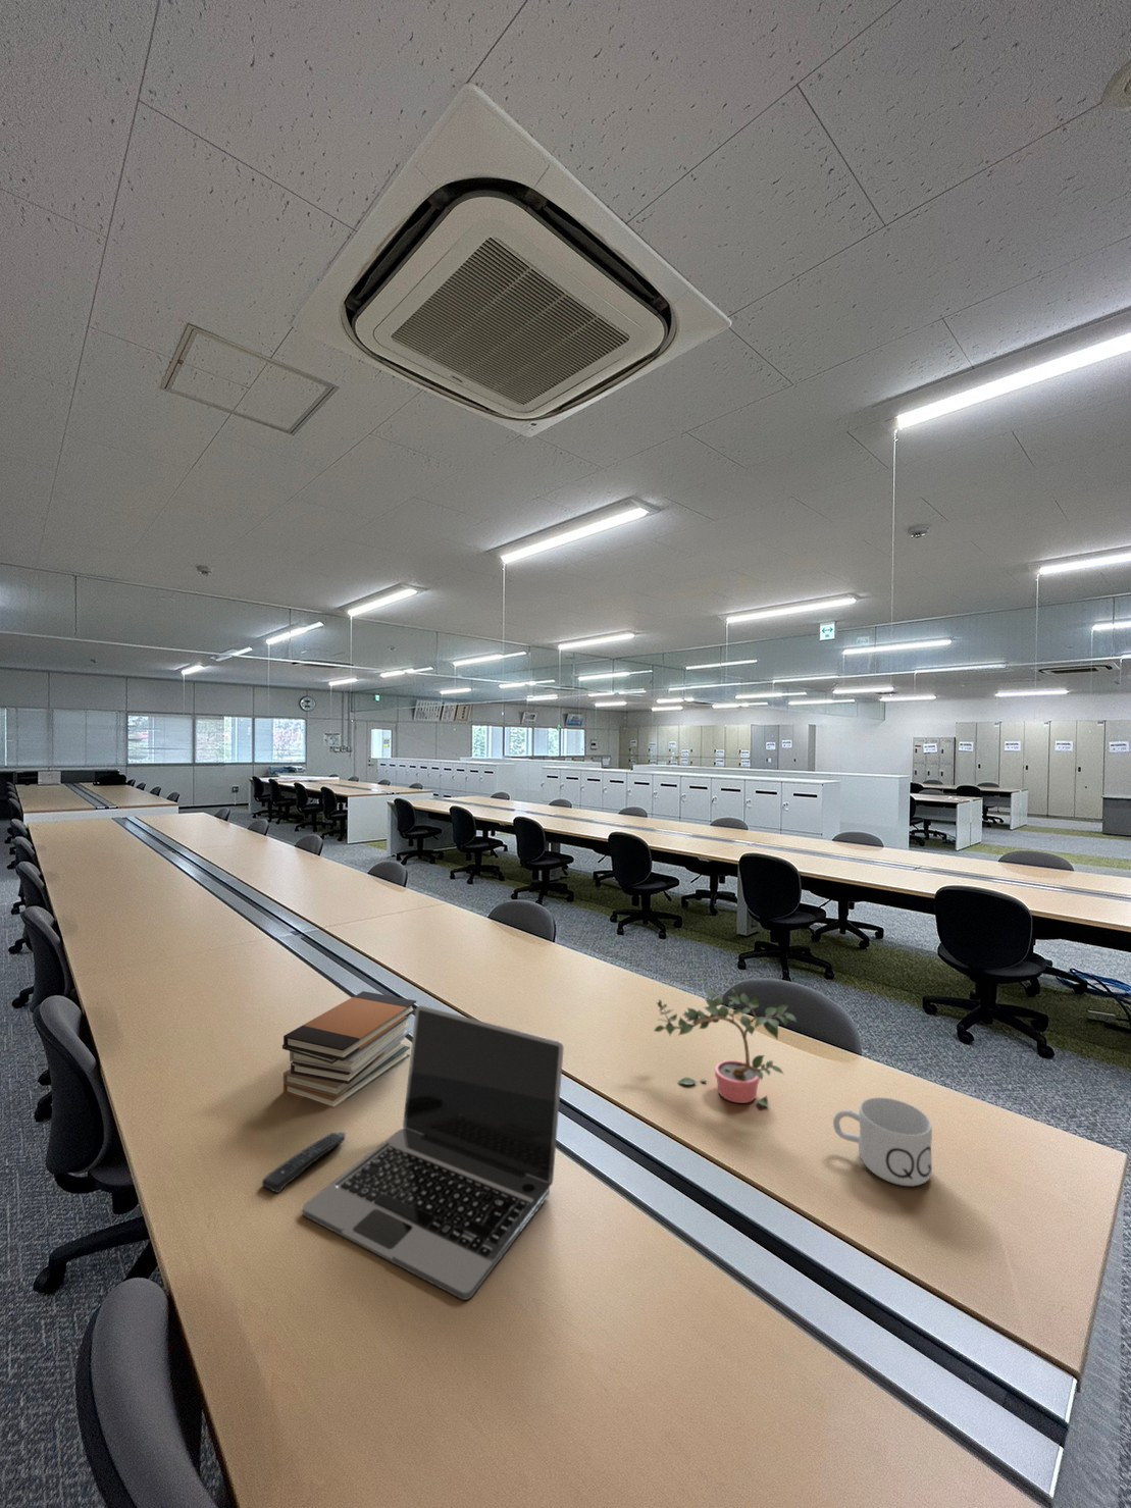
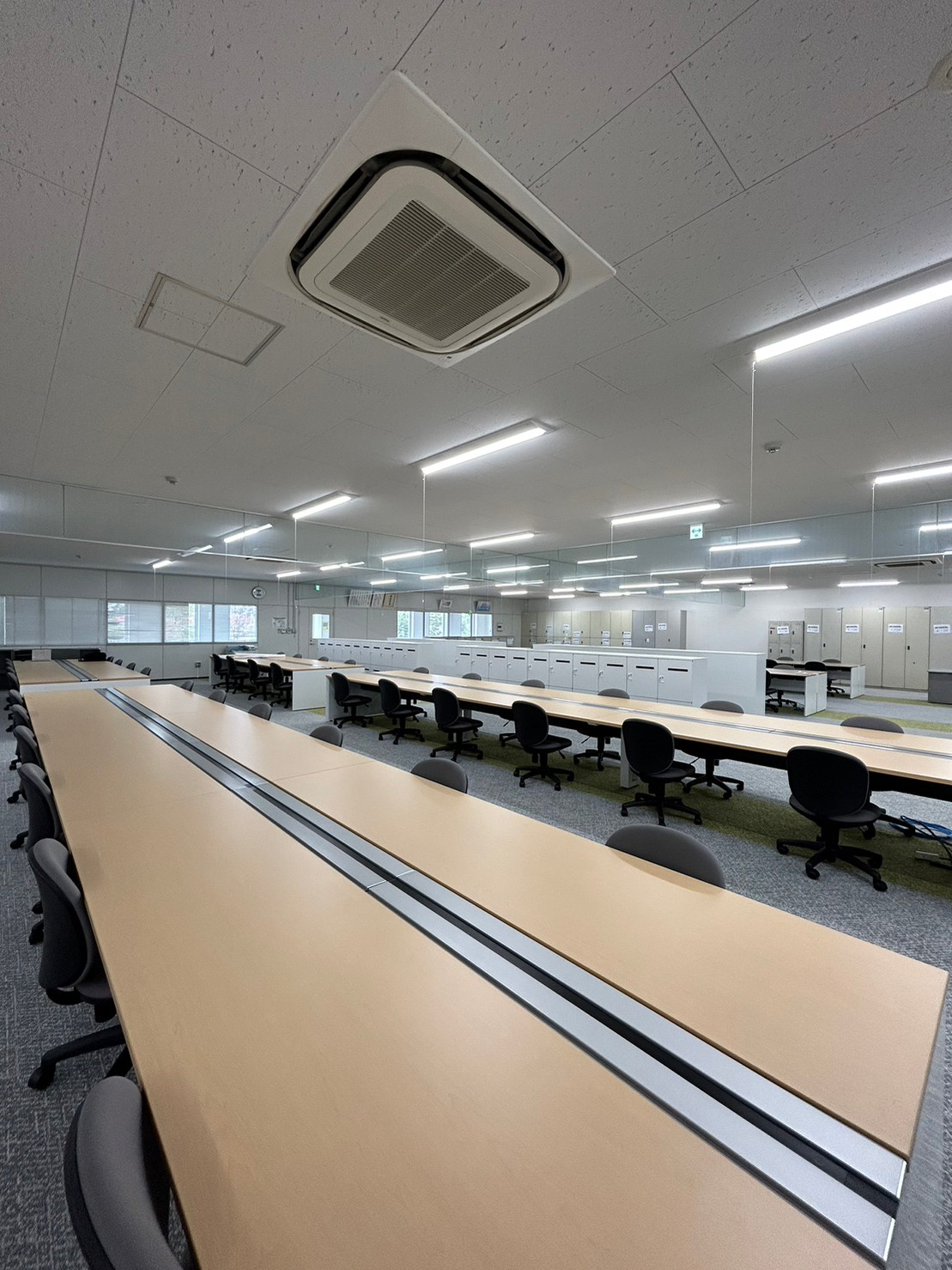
- remote control [261,1130,347,1195]
- potted plant [652,987,798,1108]
- book stack [282,990,417,1109]
- mug [832,1096,933,1187]
- laptop [302,1005,566,1301]
